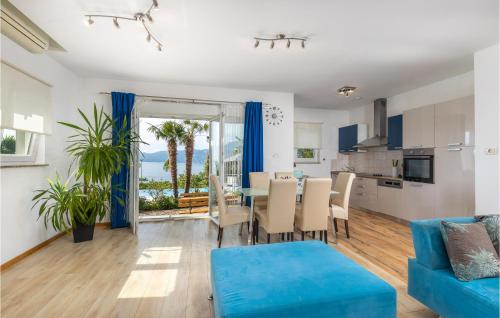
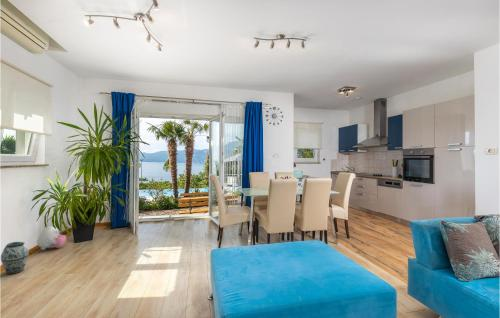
+ plush toy [36,225,67,251]
+ vase [0,241,30,275]
